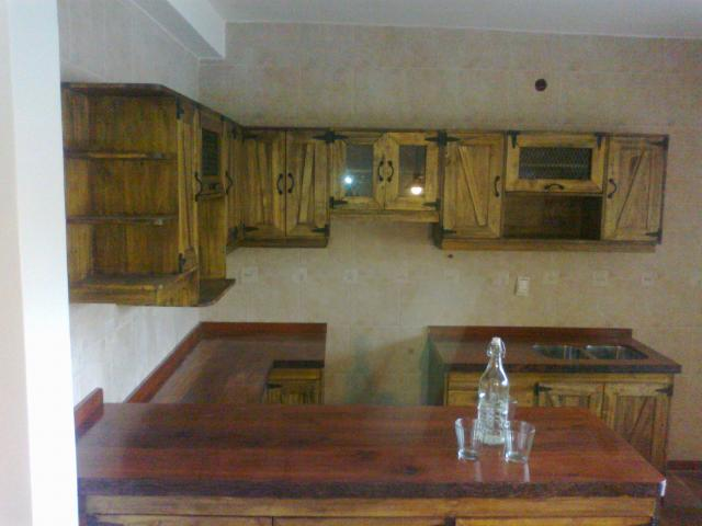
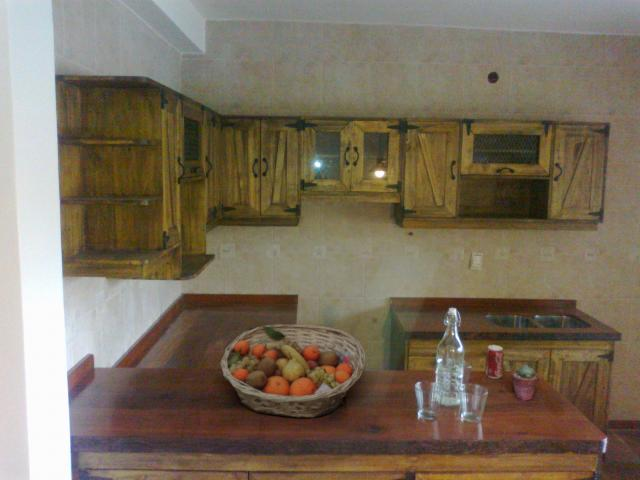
+ potted succulent [510,364,540,402]
+ fruit basket [219,323,367,419]
+ beverage can [485,344,505,380]
